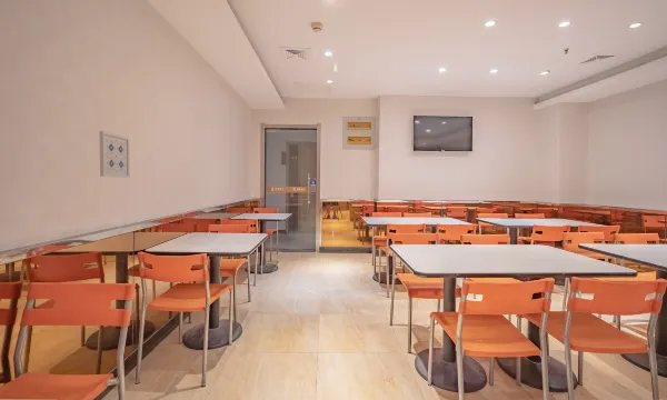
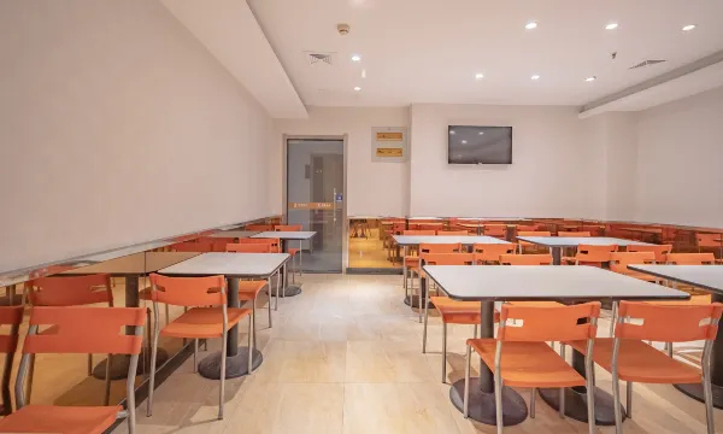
- wall art [98,130,131,179]
